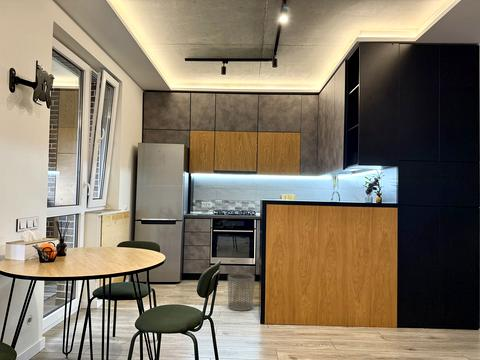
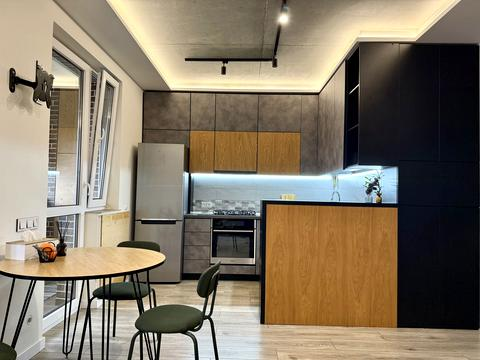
- waste bin [227,272,256,312]
